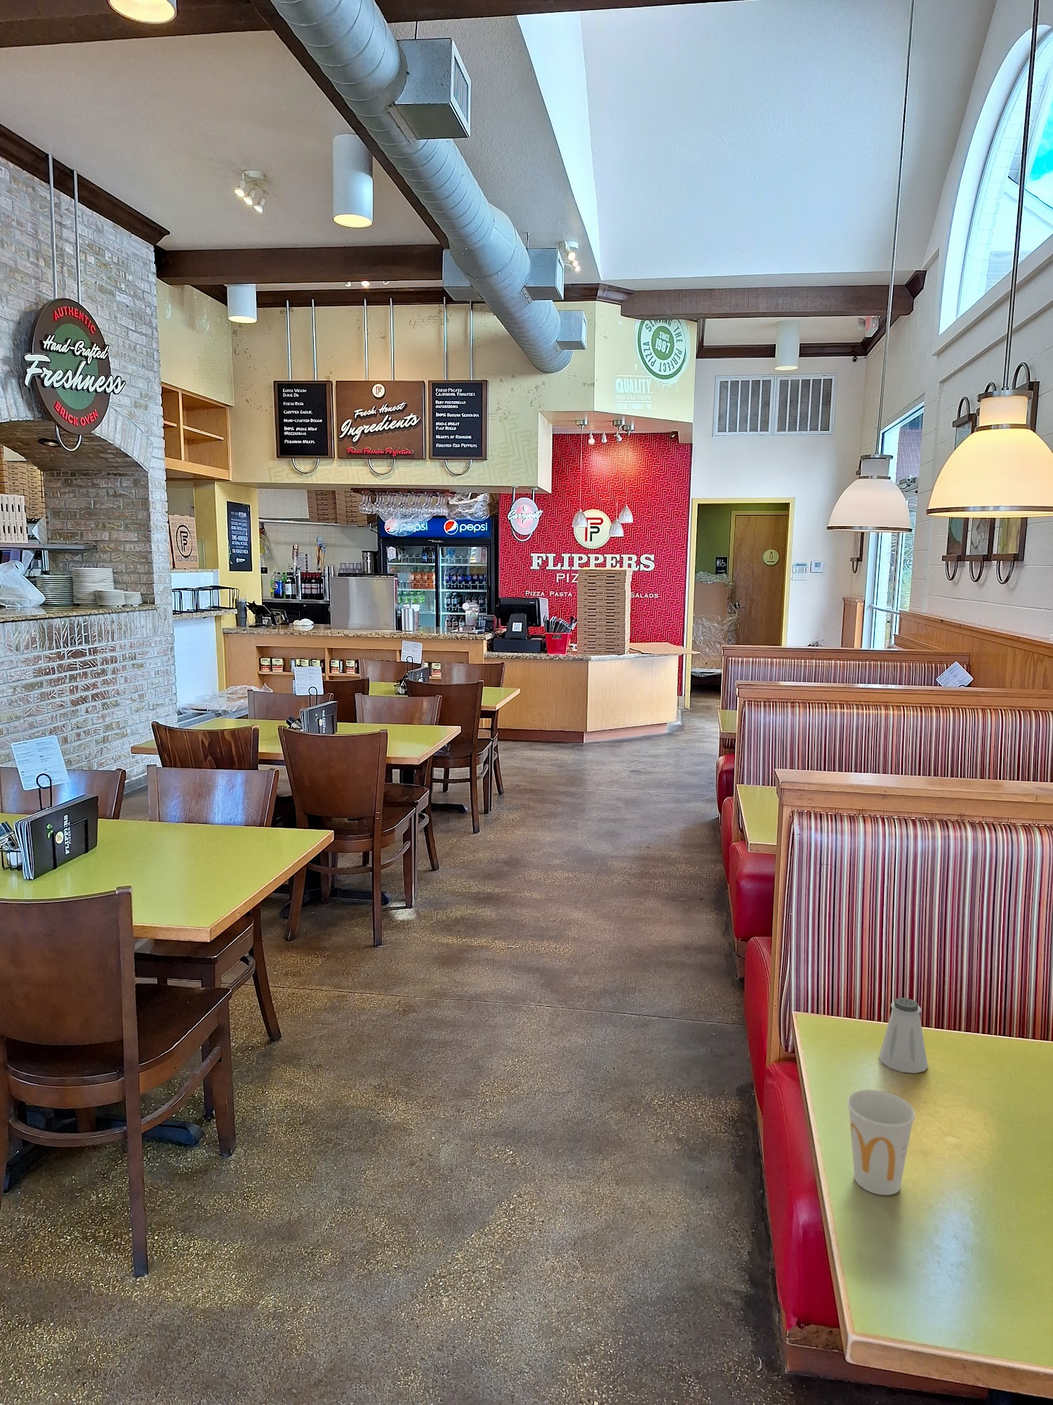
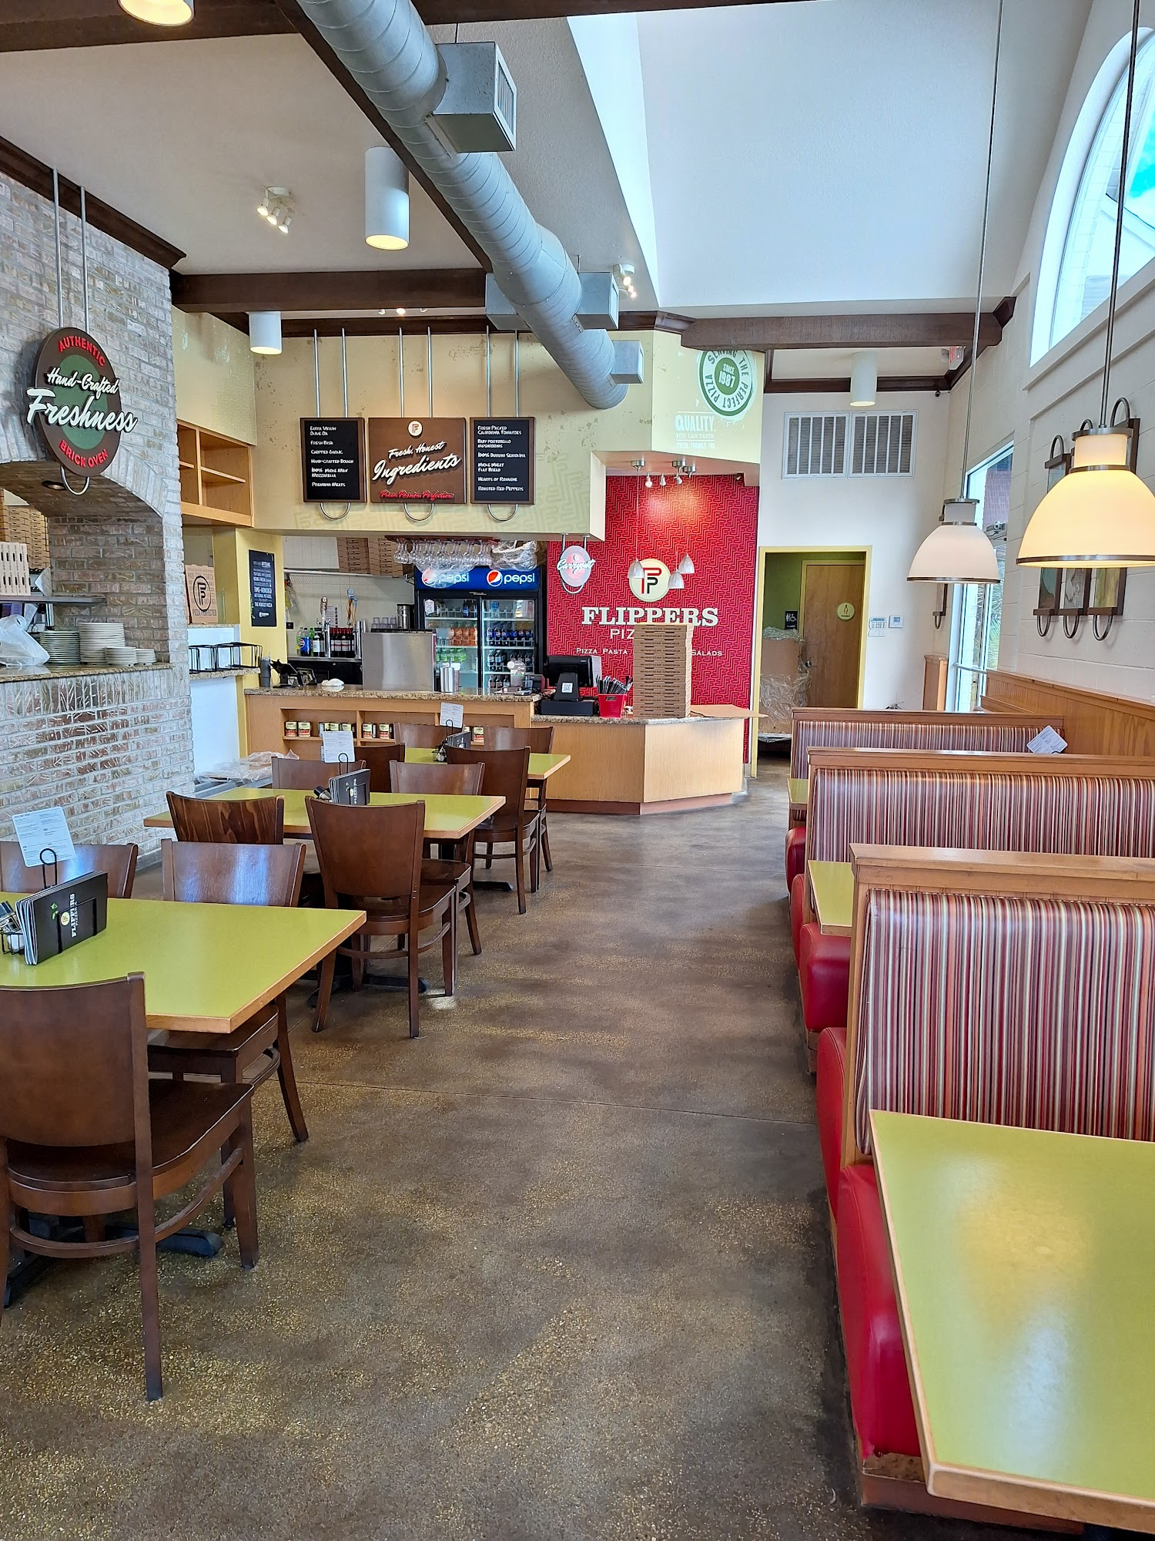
- cup [846,1089,916,1196]
- saltshaker [878,997,929,1074]
